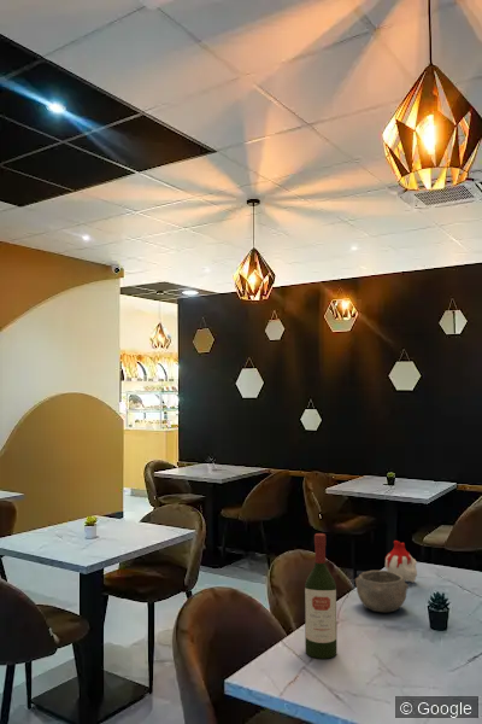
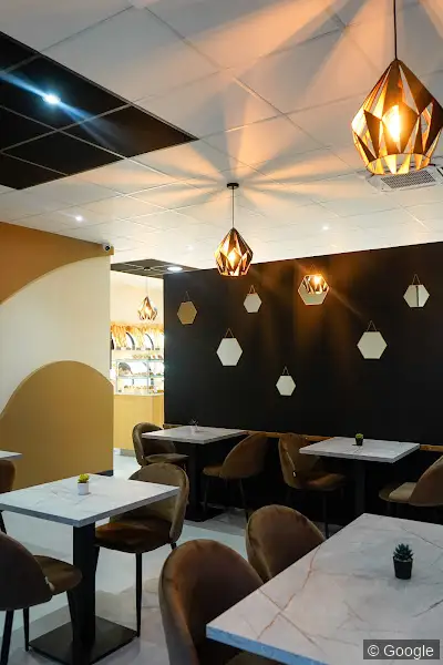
- wine bottle [304,532,339,660]
- bowl [354,570,410,613]
- candle [384,539,418,584]
